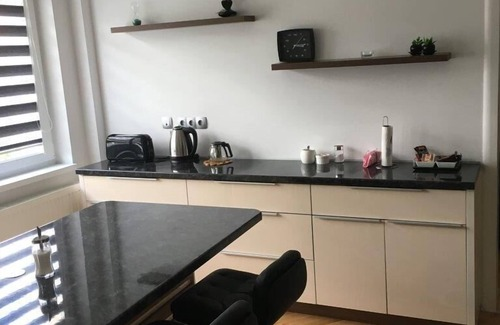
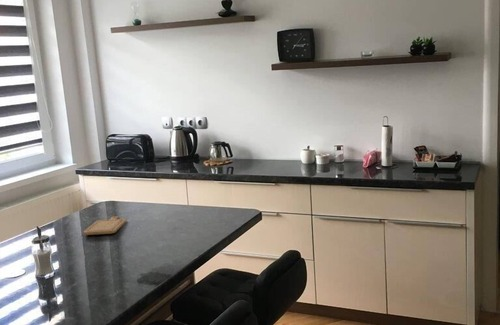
+ chopping board [82,215,127,236]
